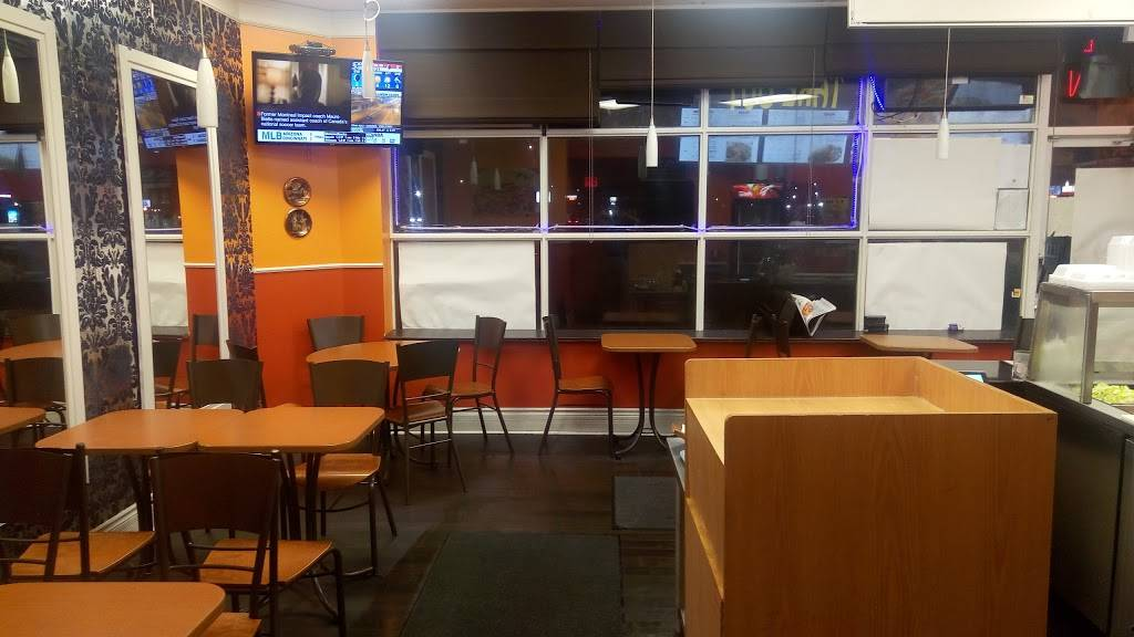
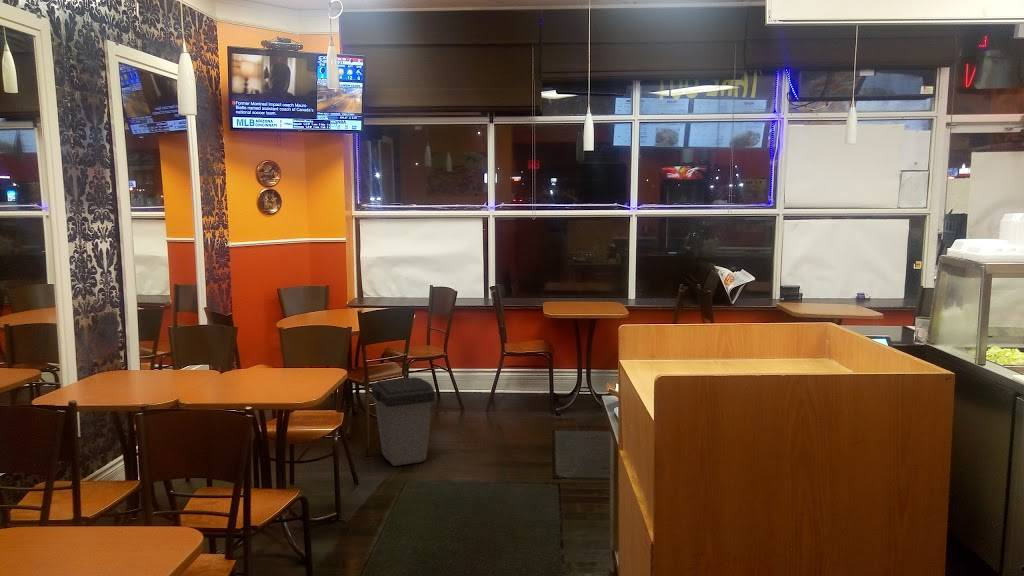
+ trash can [370,376,436,467]
